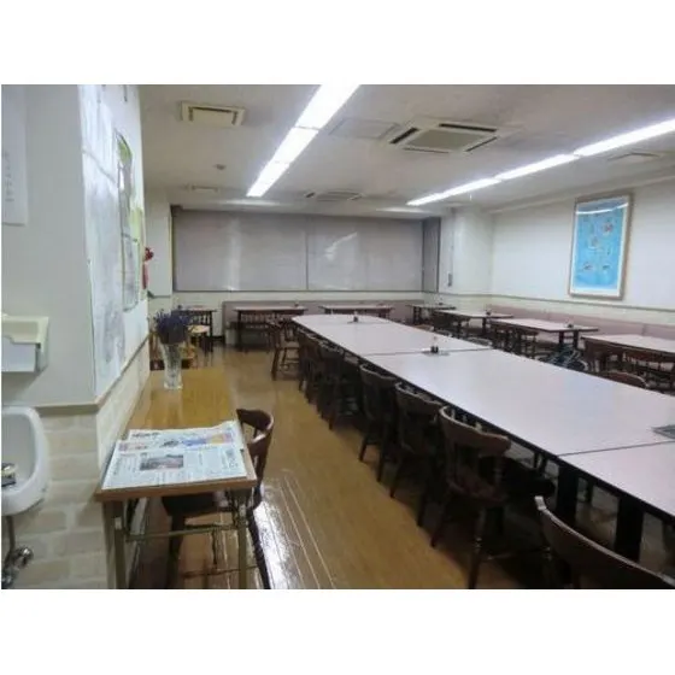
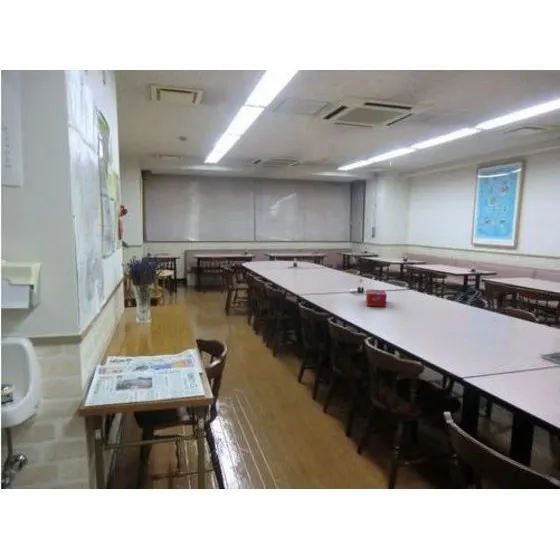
+ tissue box [365,288,388,308]
